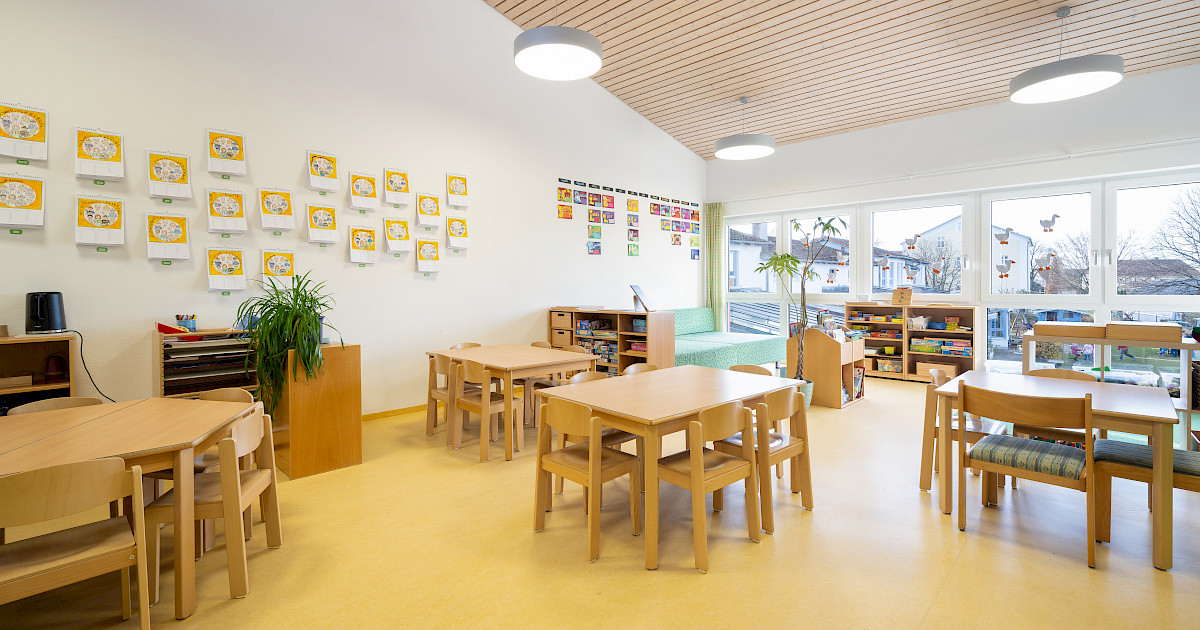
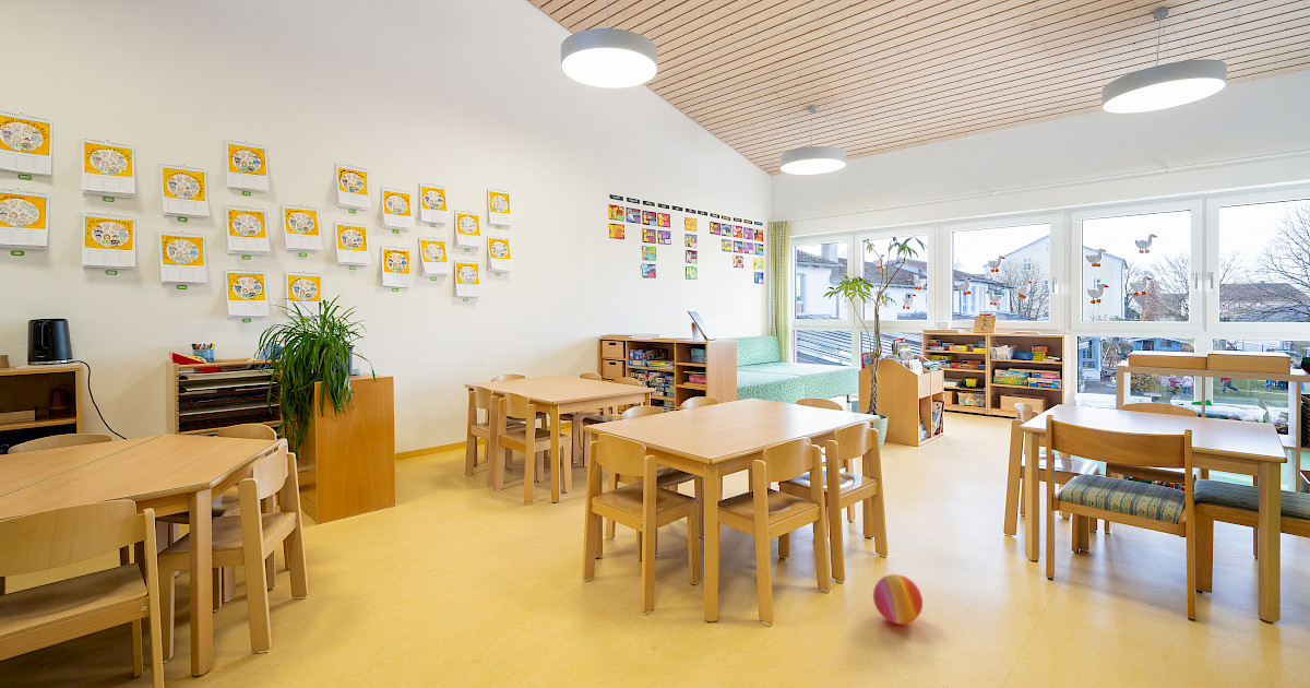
+ ball [872,573,924,625]
